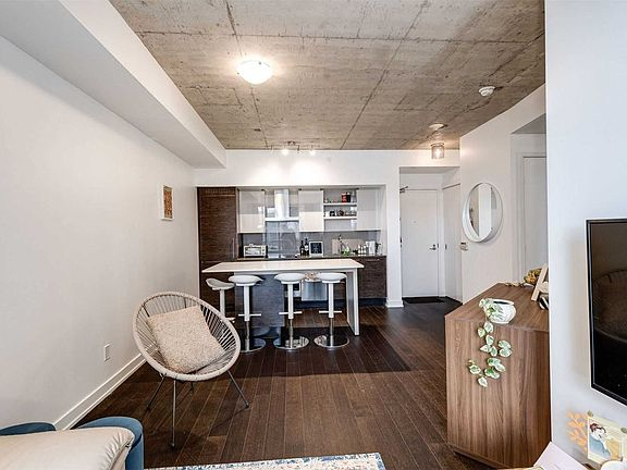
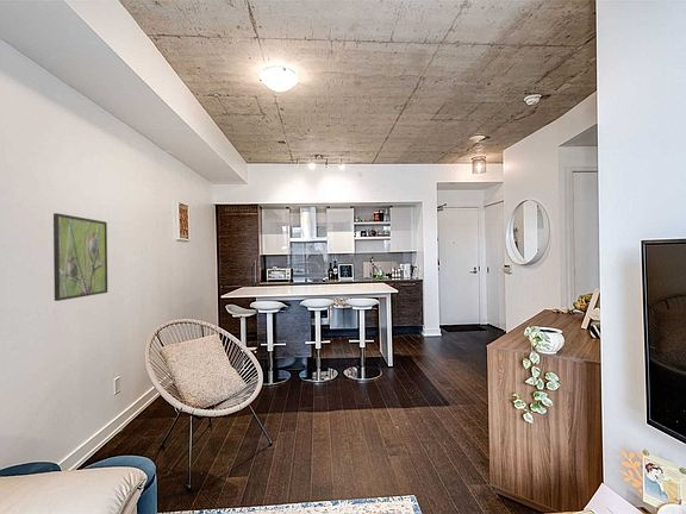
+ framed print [52,212,108,302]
